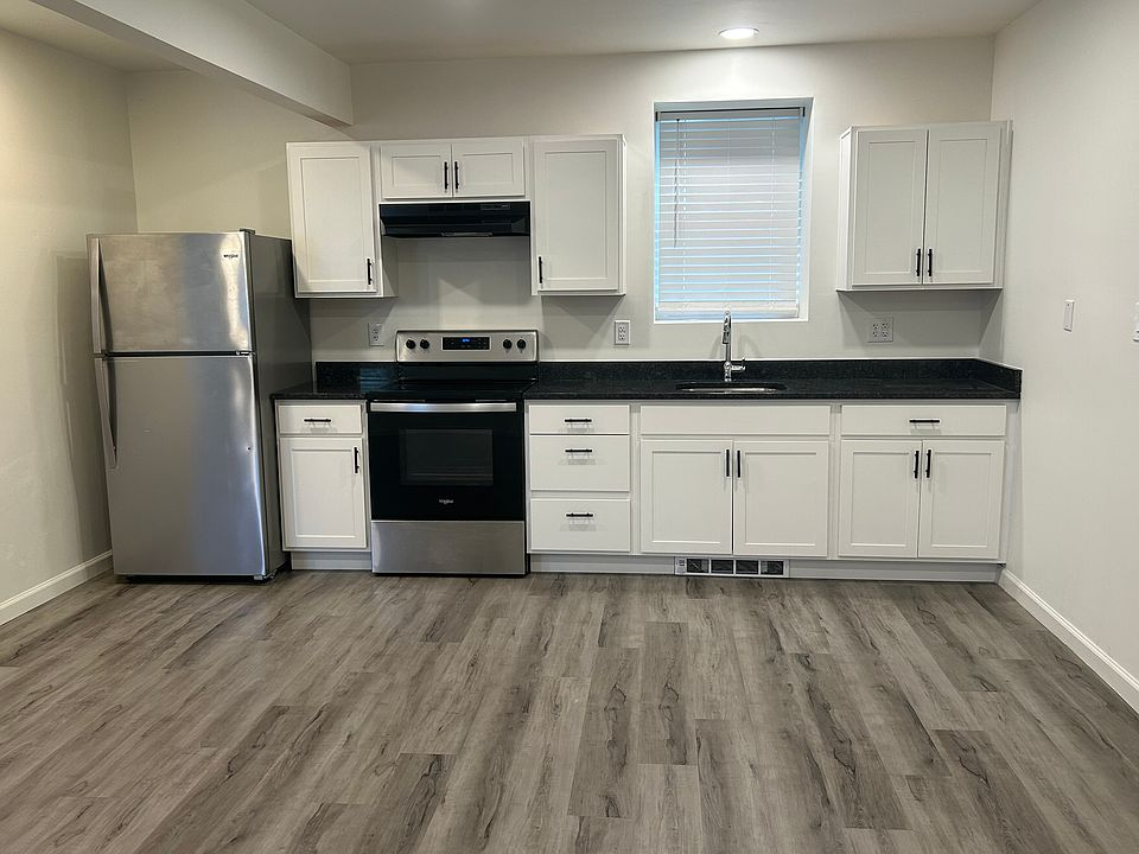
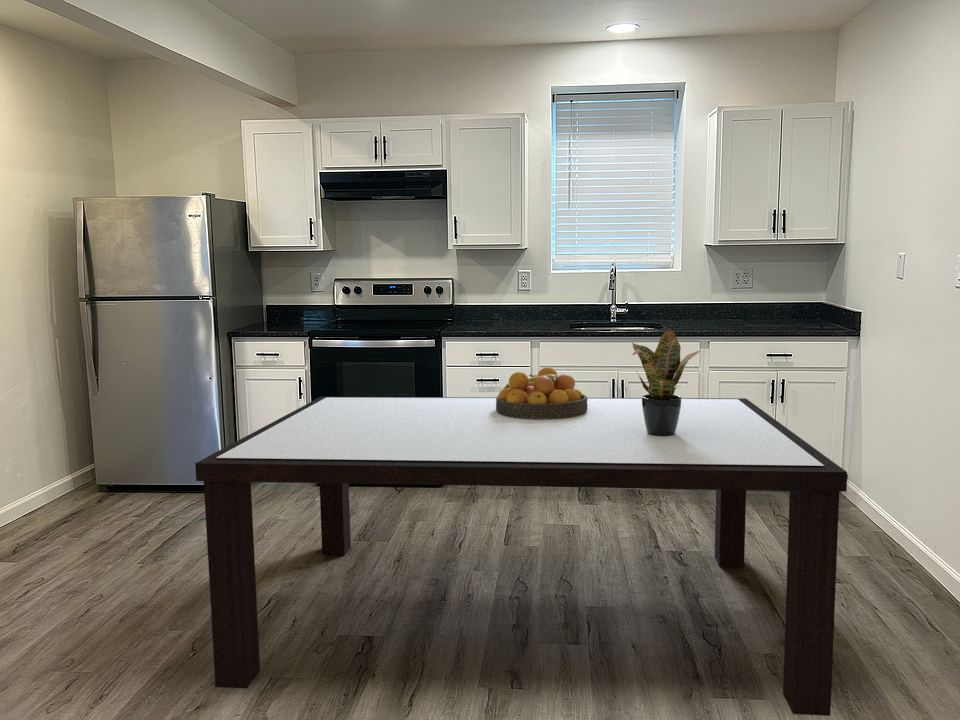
+ fruit bowl [496,366,588,419]
+ dining table [194,396,848,717]
+ potted plant [631,328,701,436]
